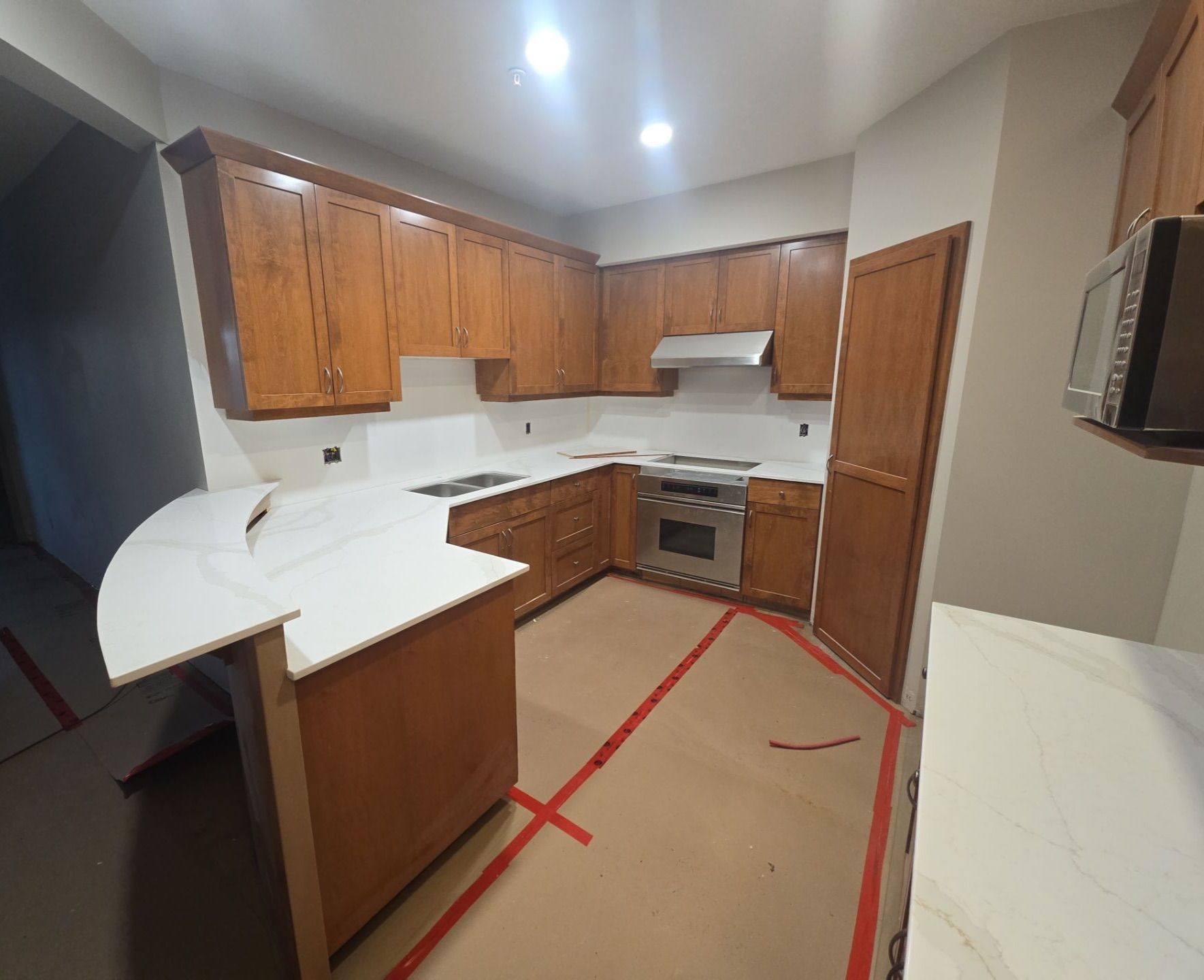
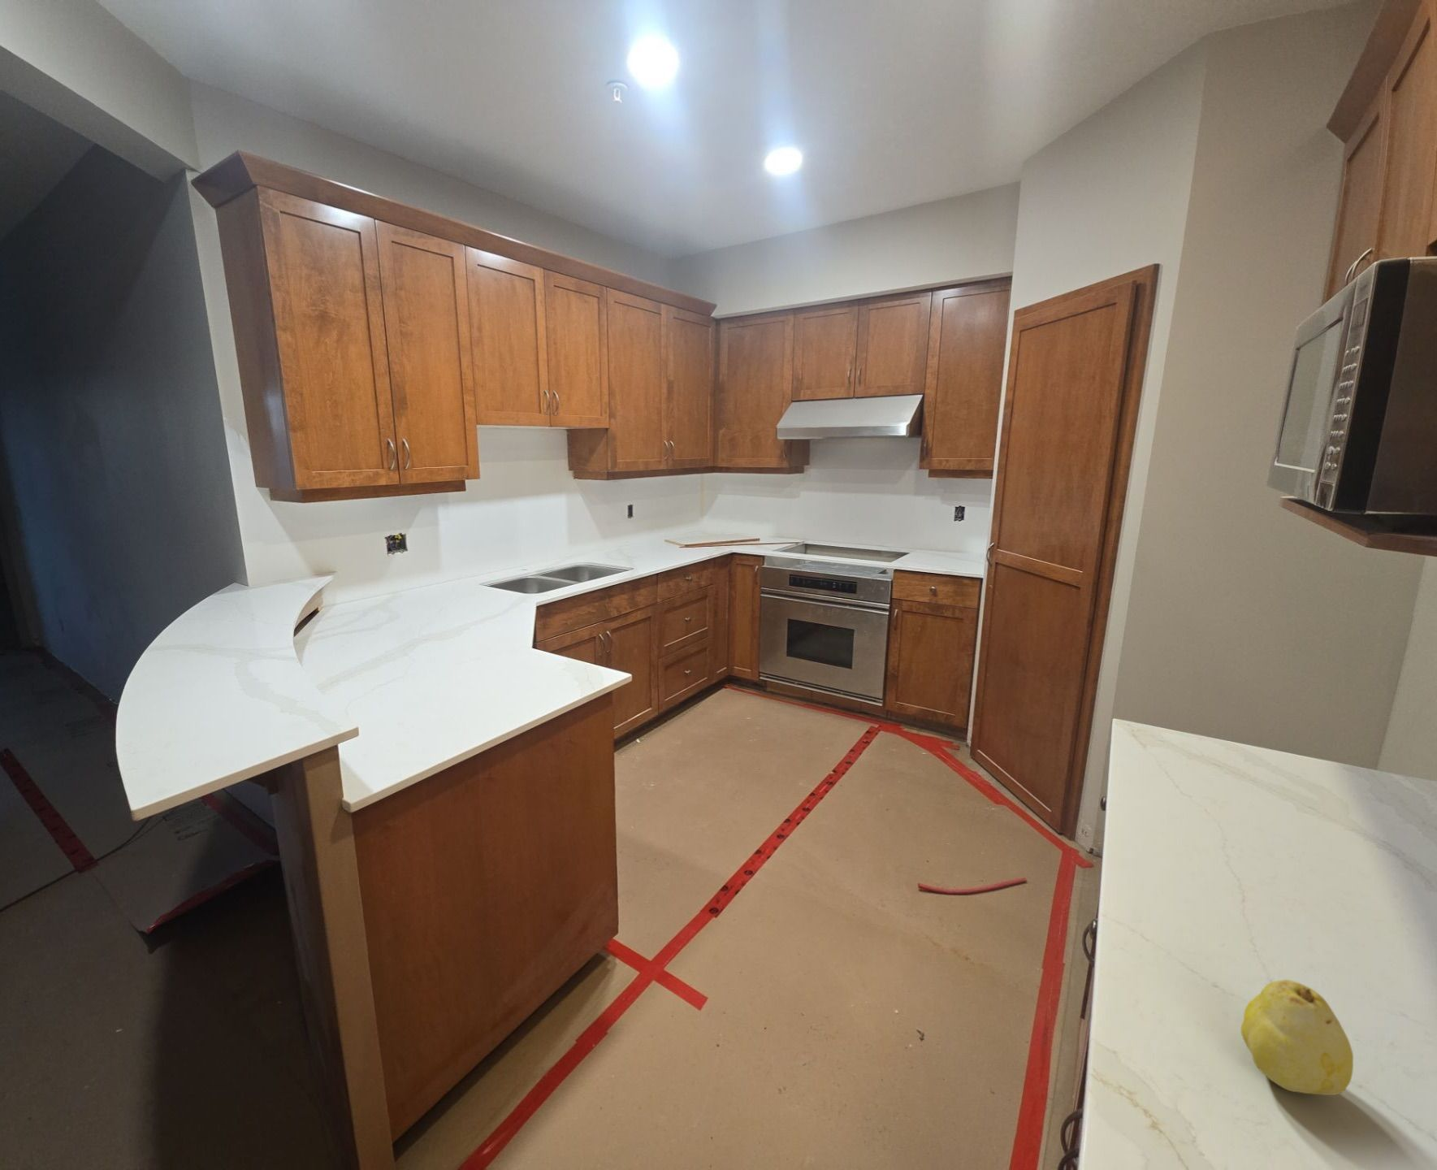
+ fruit [1240,979,1355,1096]
